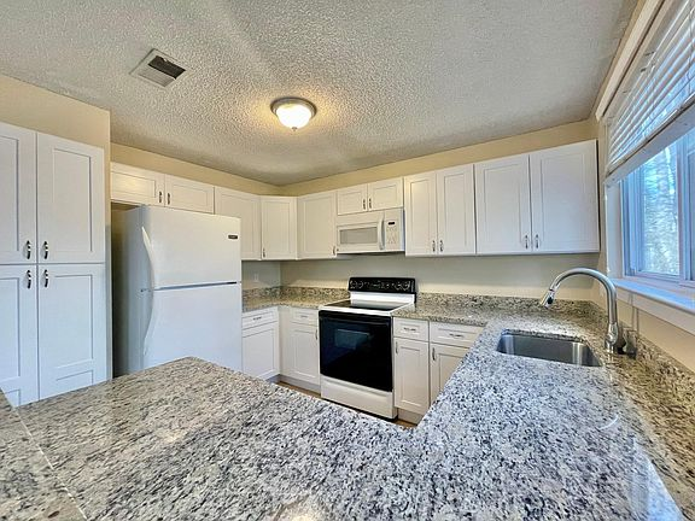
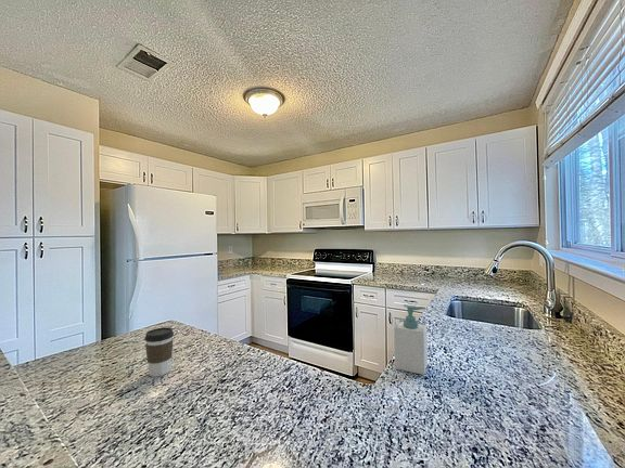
+ soap bottle [393,303,429,376]
+ coffee cup [143,326,175,378]
